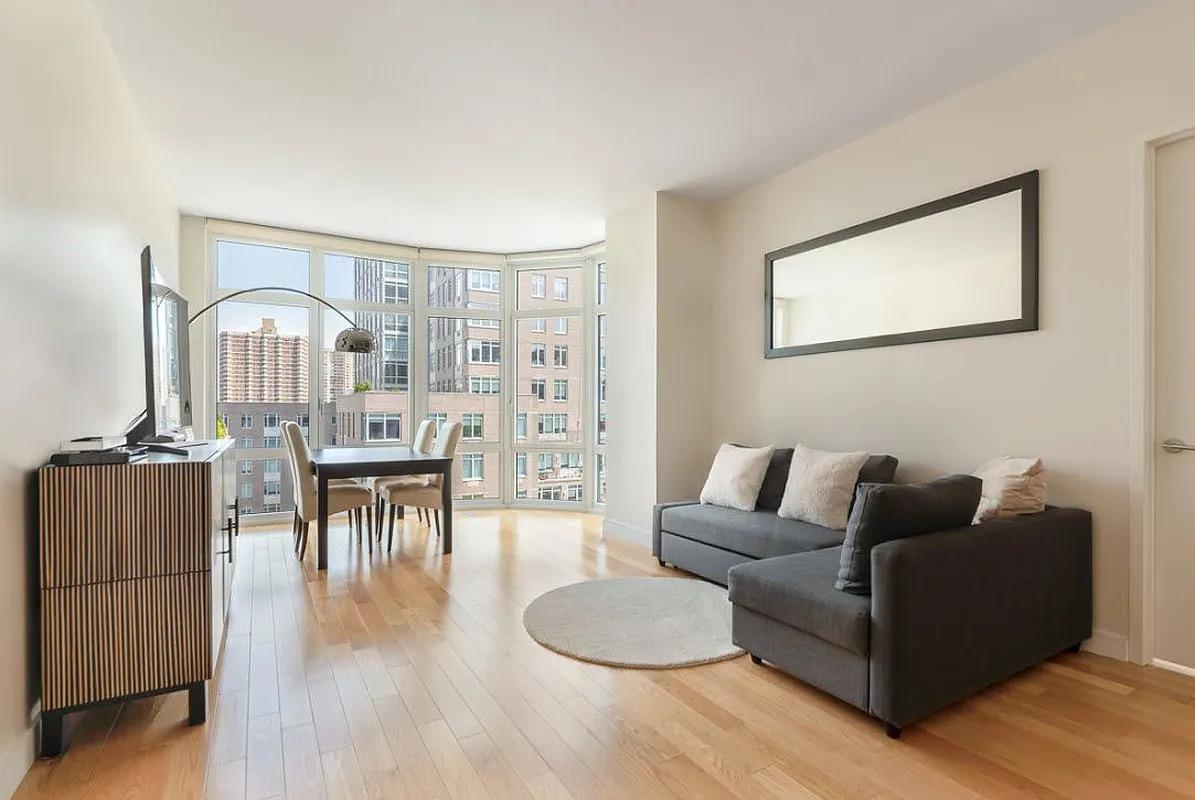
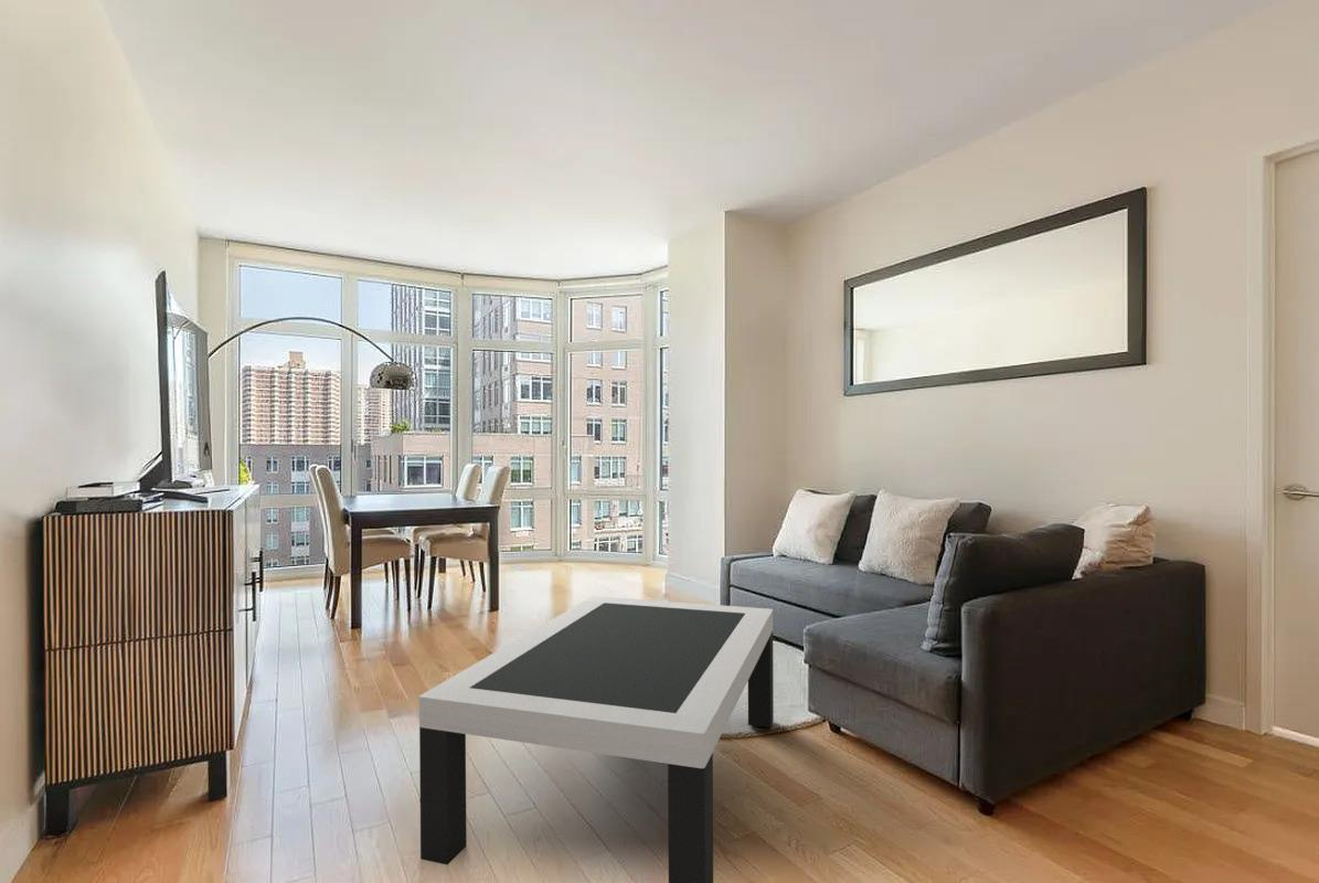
+ coffee table [418,595,775,883]
